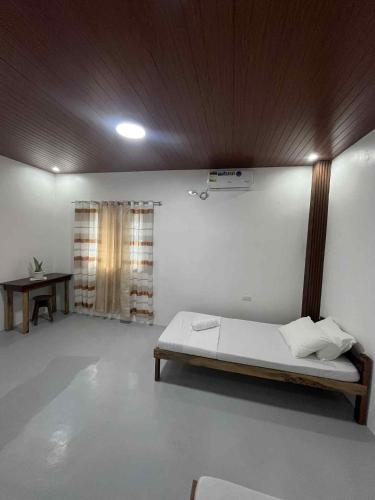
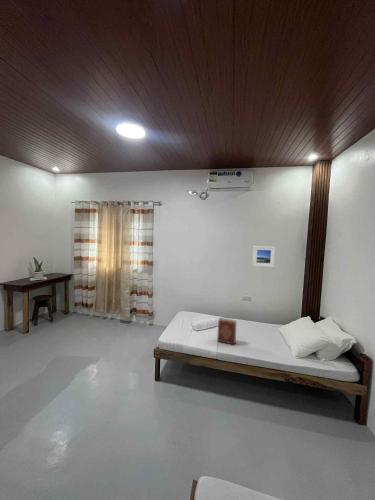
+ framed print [251,245,276,268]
+ hardback book [216,317,237,346]
